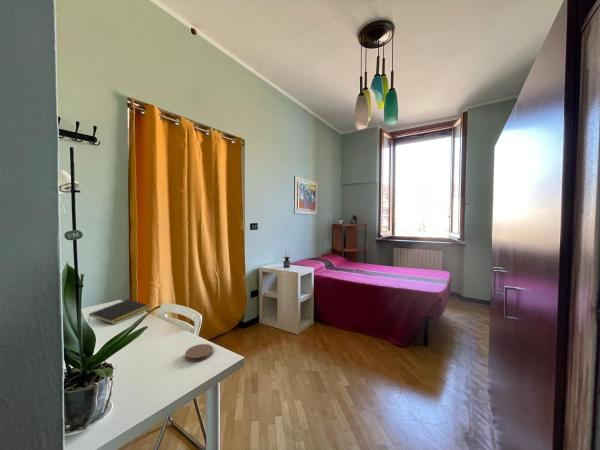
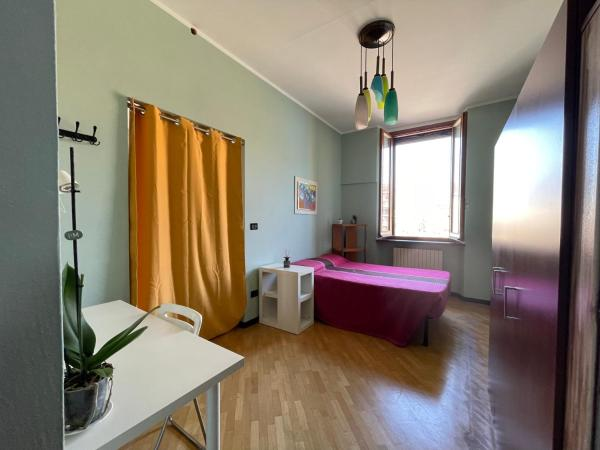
- coaster [184,343,214,363]
- notepad [87,298,153,326]
